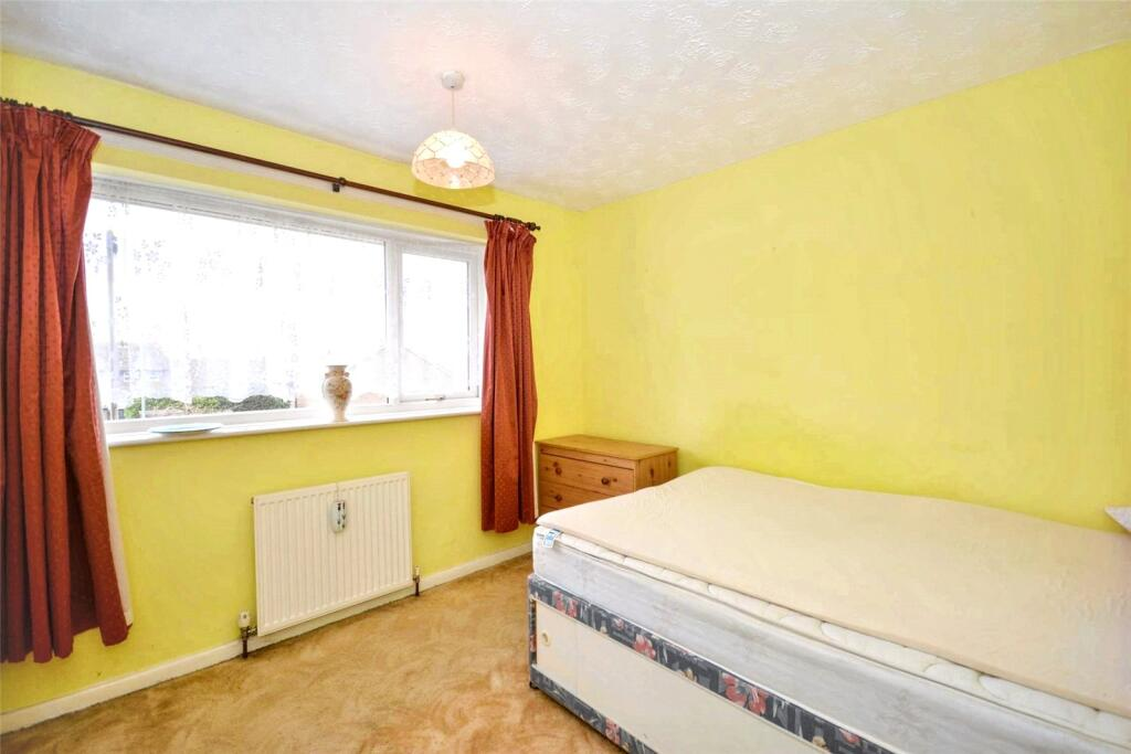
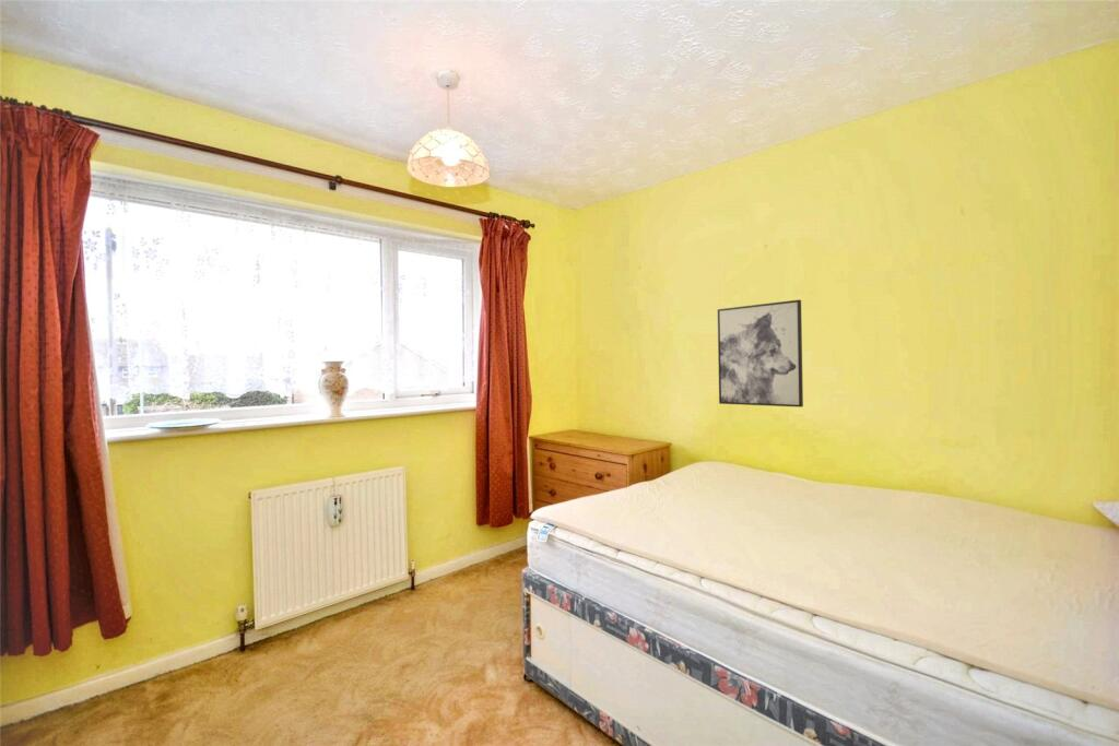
+ wall art [717,299,804,407]
